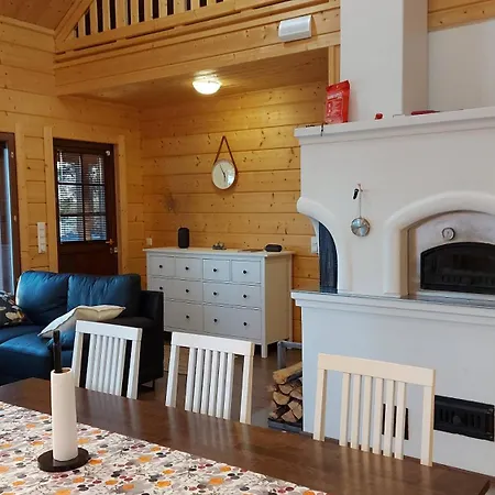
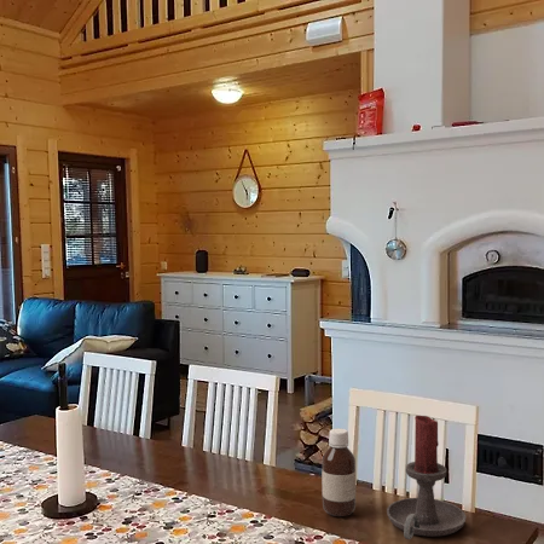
+ candle holder [386,415,467,540]
+ bottle [320,427,357,517]
